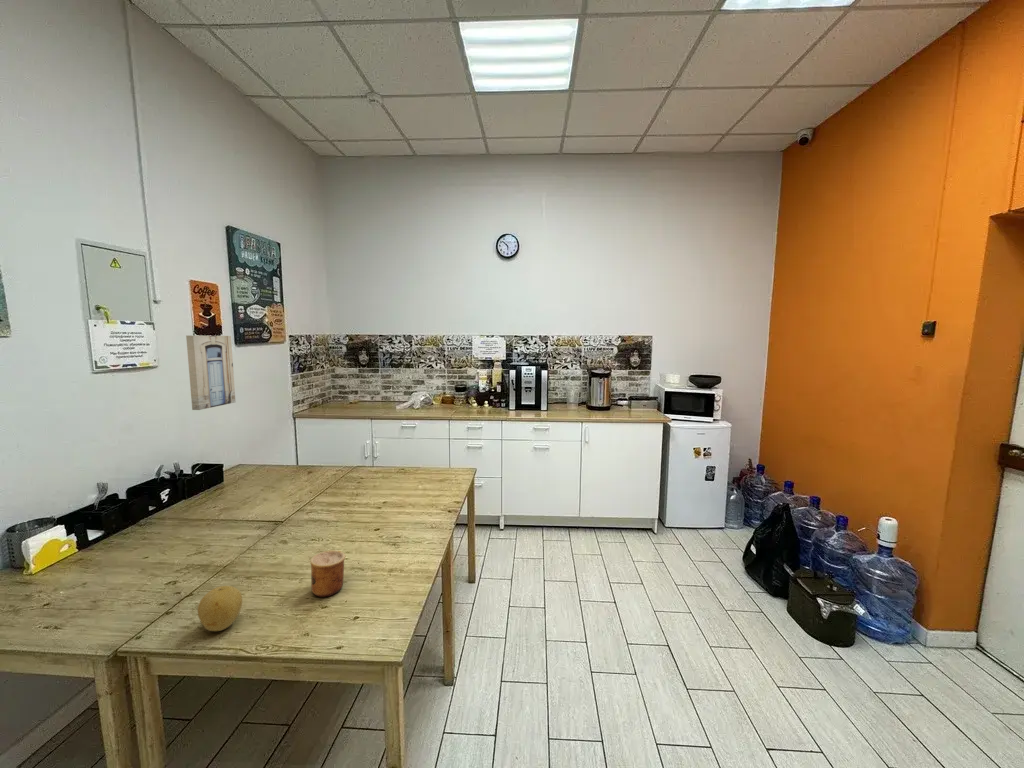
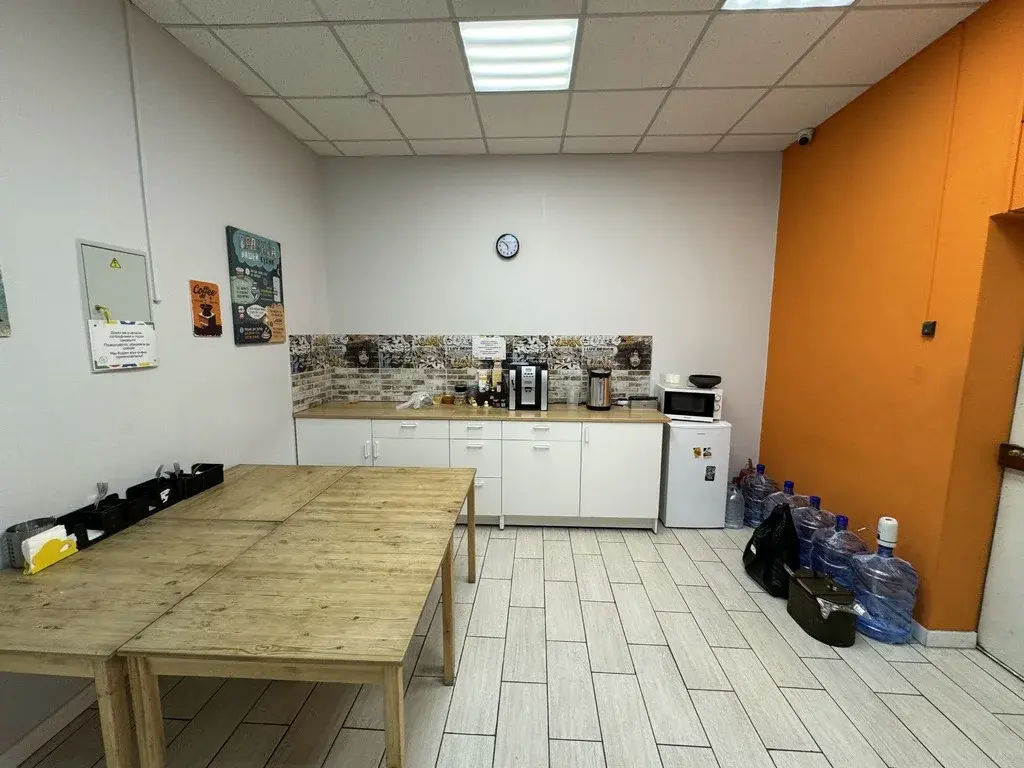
- wall art [185,335,237,411]
- fruit [197,585,243,632]
- cup [309,549,346,598]
